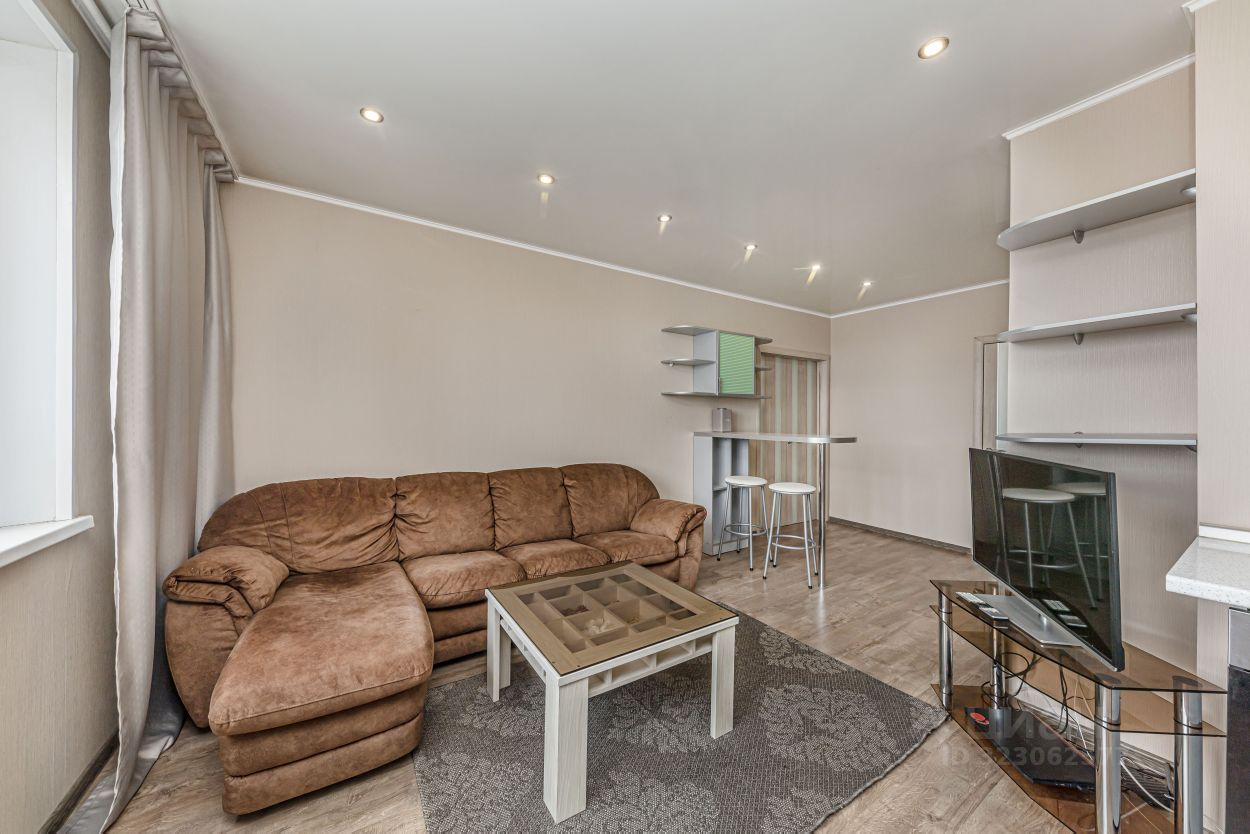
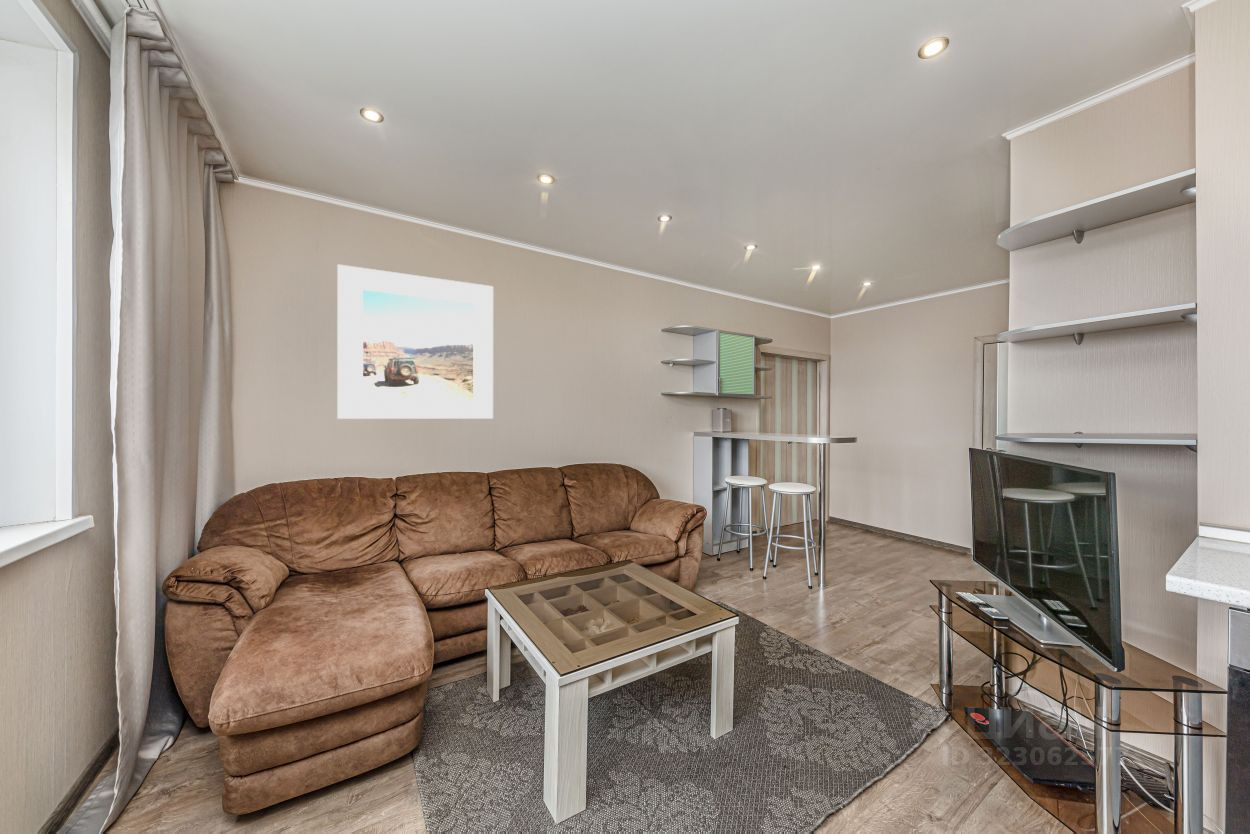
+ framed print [336,263,494,420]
